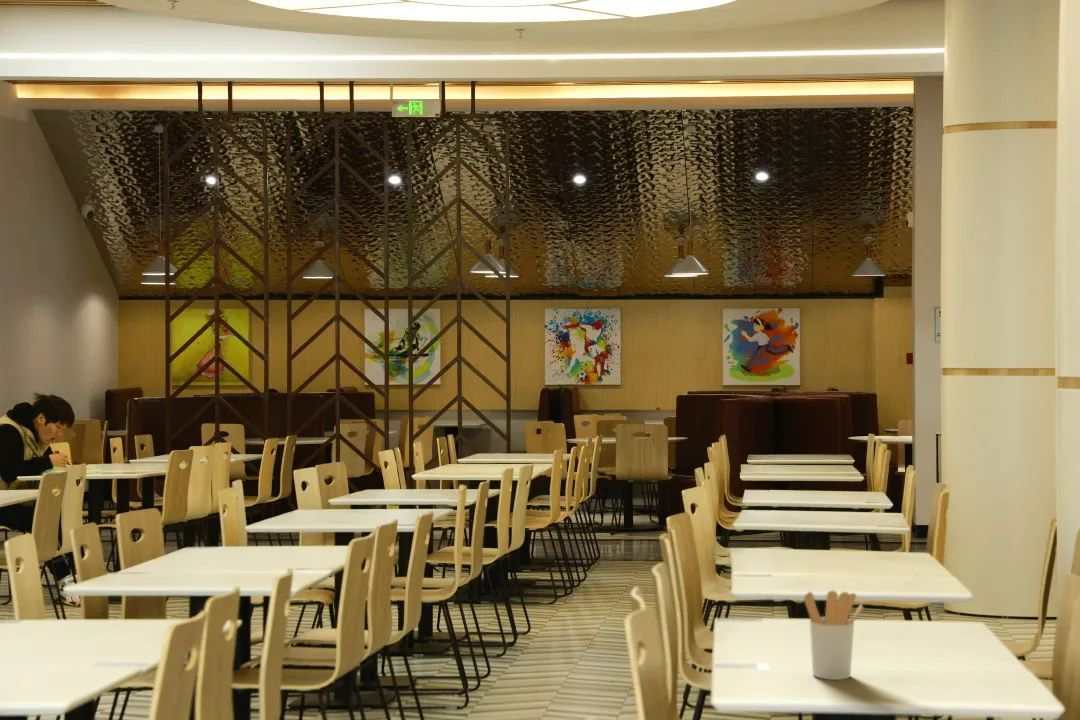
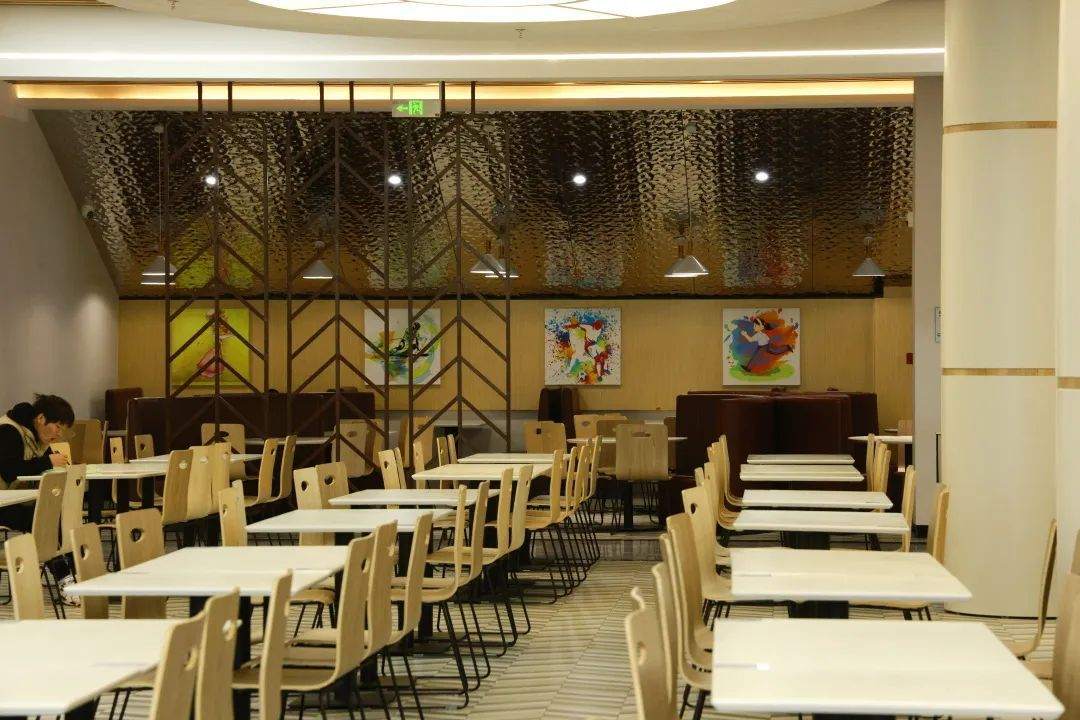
- utensil holder [803,590,864,681]
